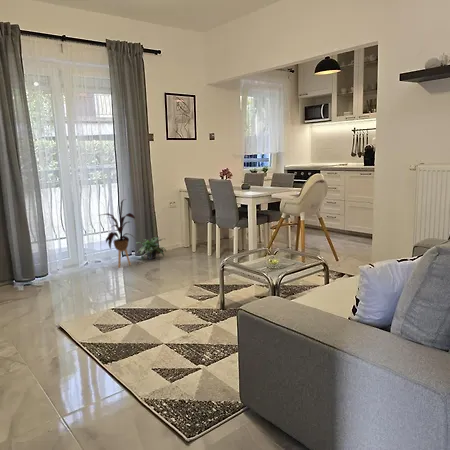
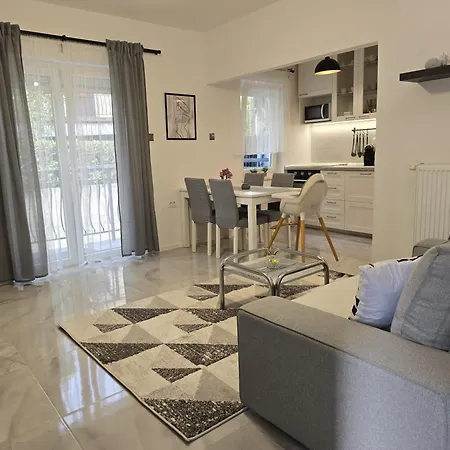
- house plant [97,198,137,269]
- potted plant [135,236,167,260]
